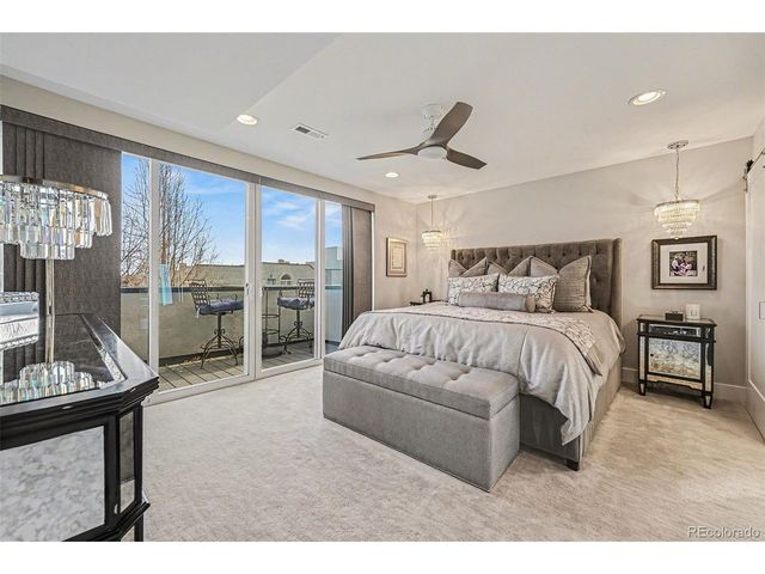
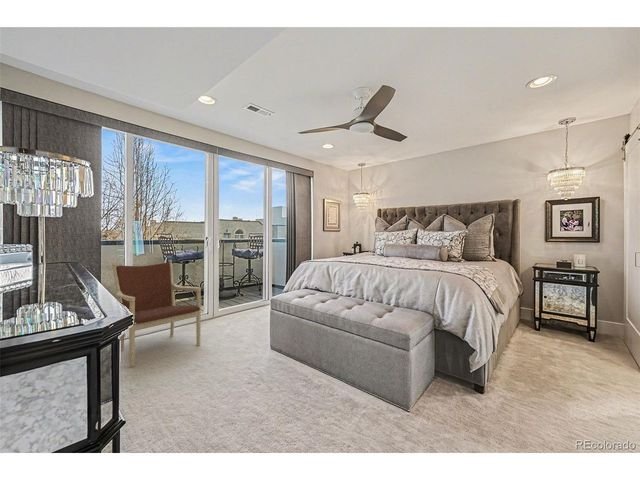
+ armchair [111,259,202,367]
